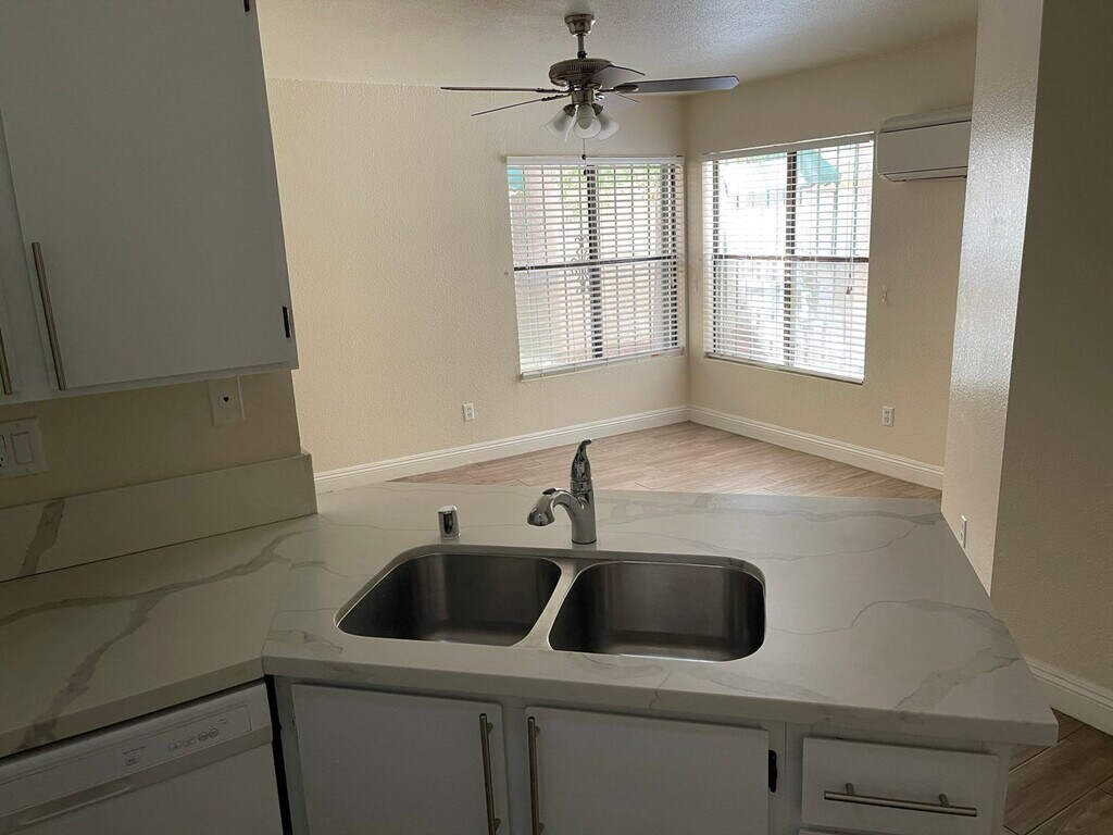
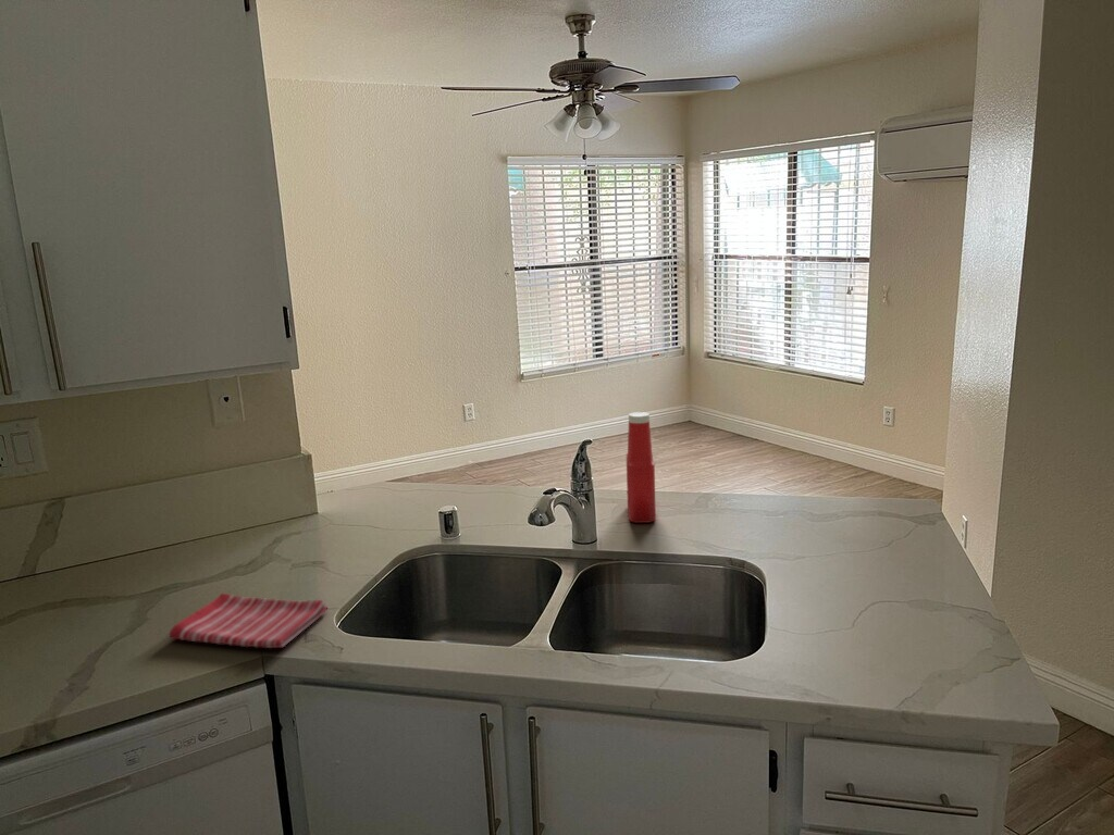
+ soap bottle [626,411,657,524]
+ dish towel [168,593,329,649]
